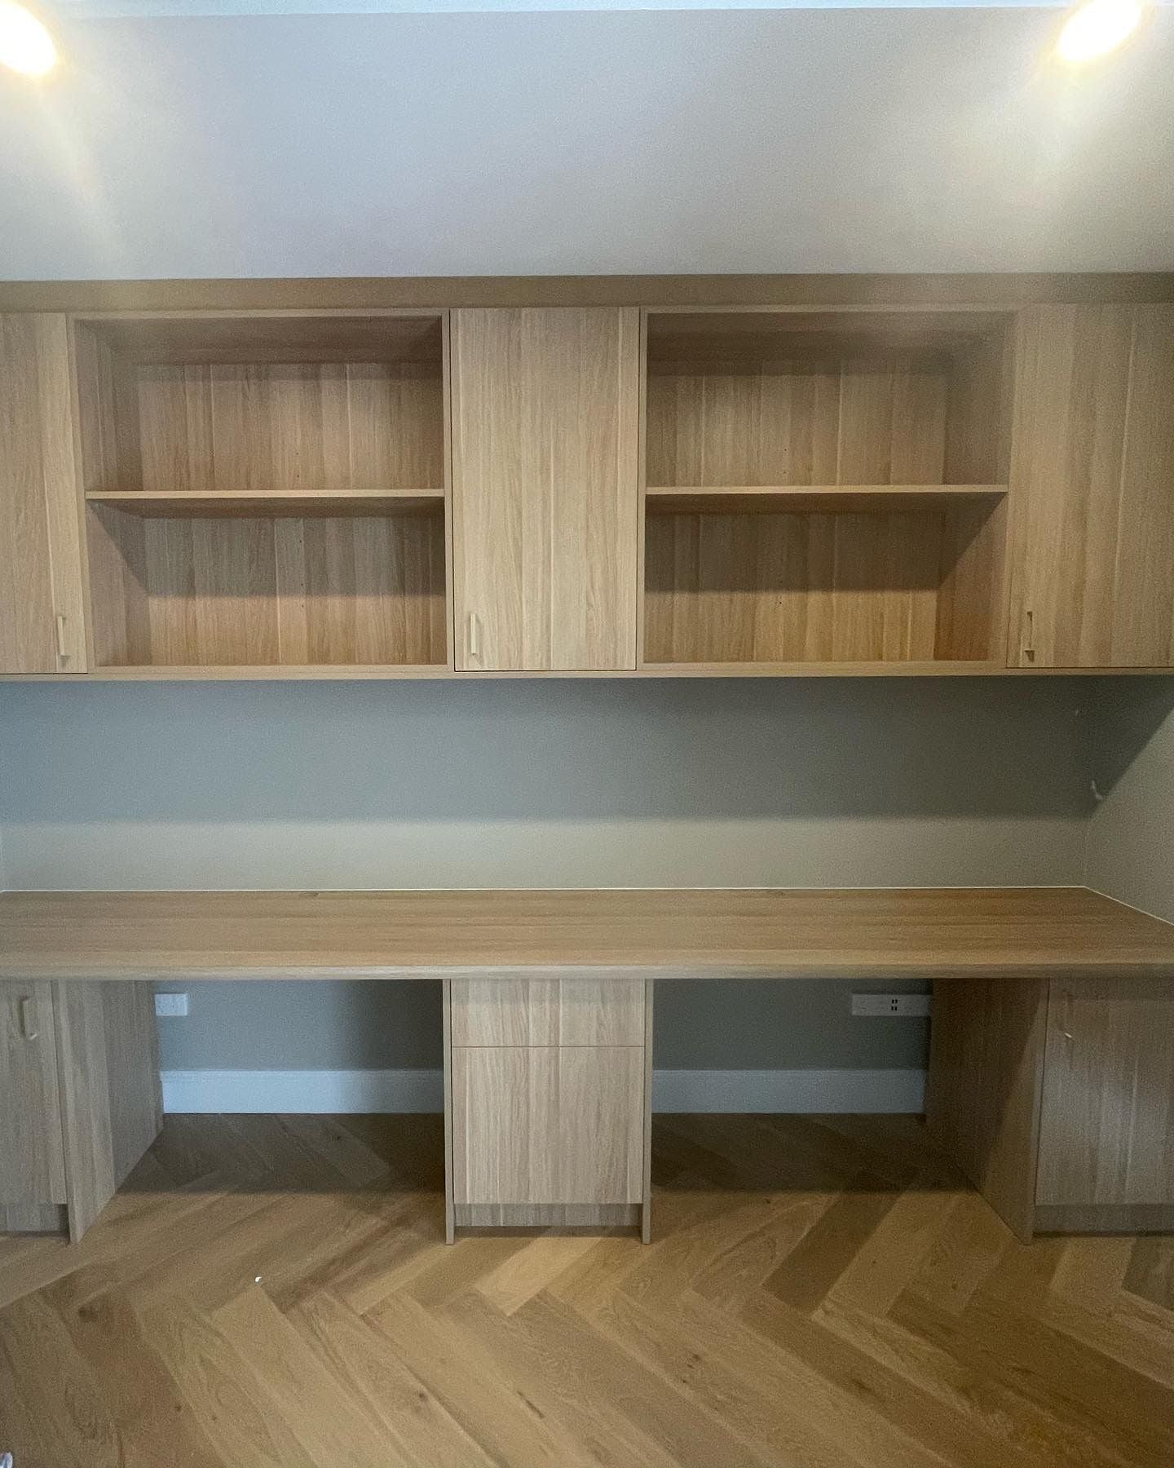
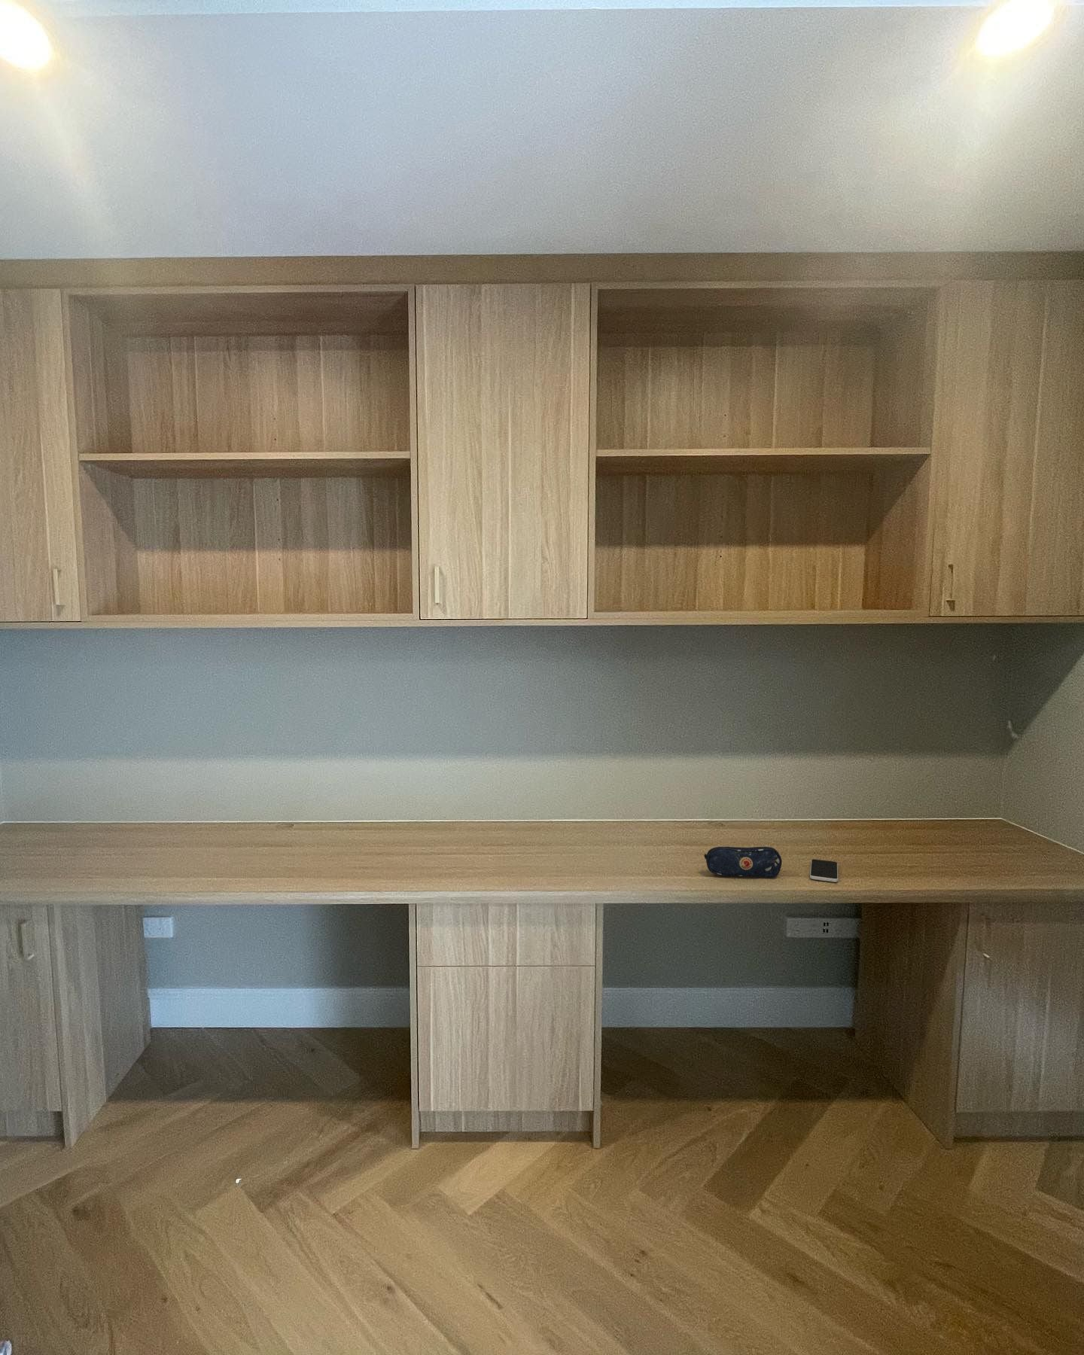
+ pencil case [703,846,783,878]
+ smartphone [810,859,838,883]
